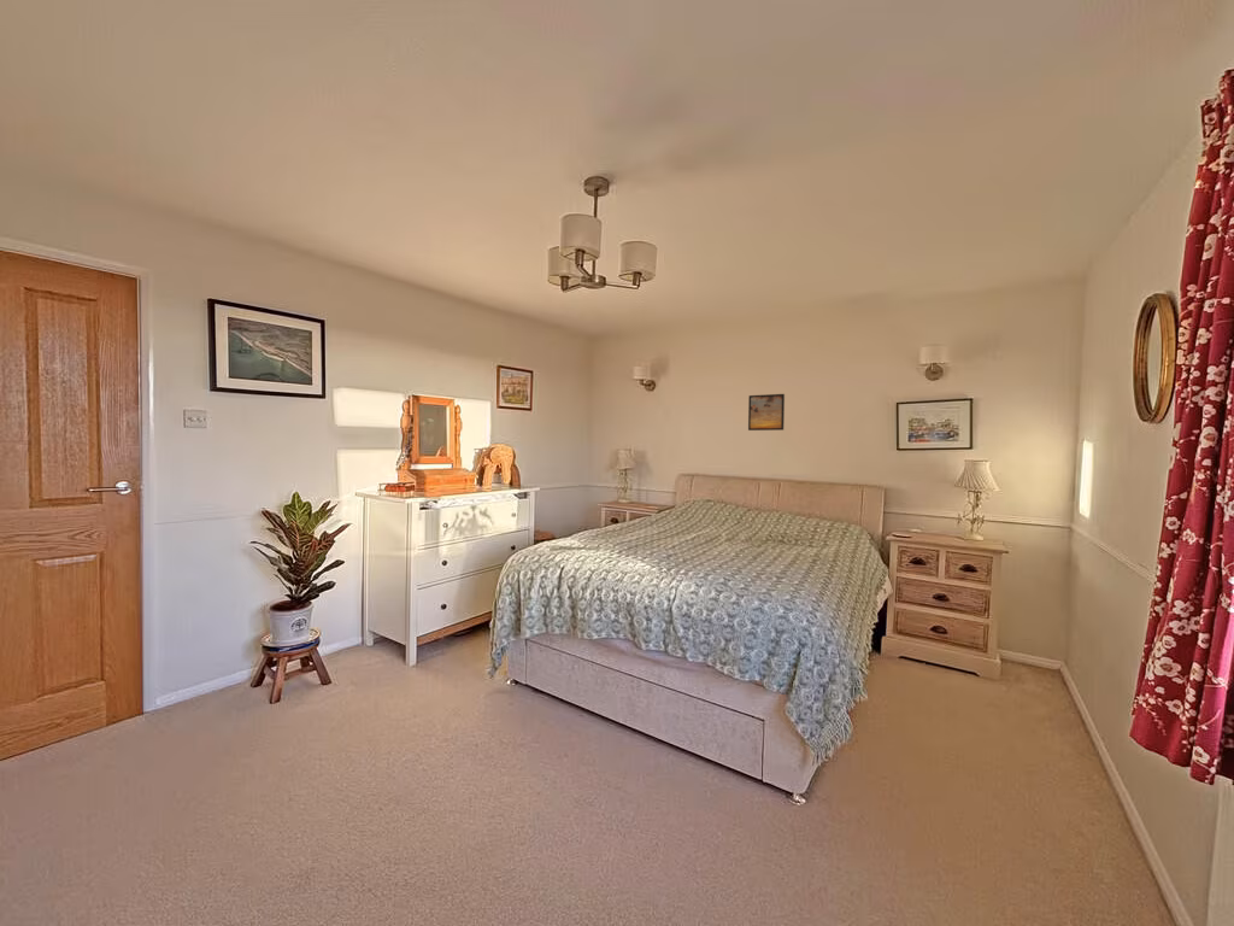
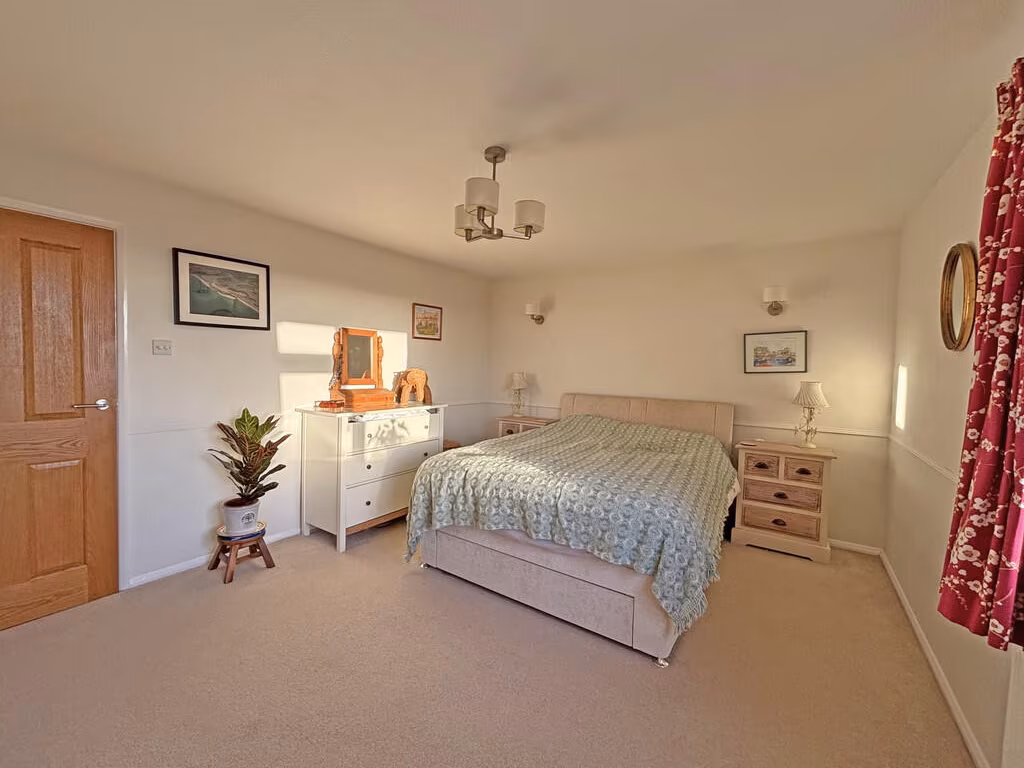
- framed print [747,393,786,432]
